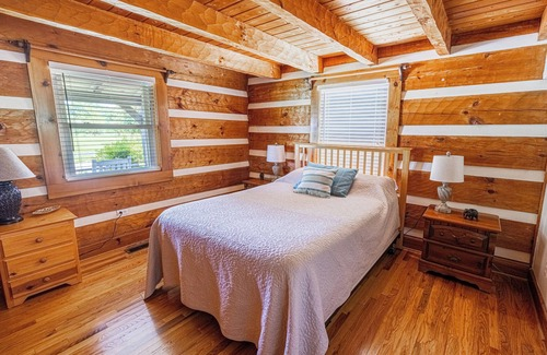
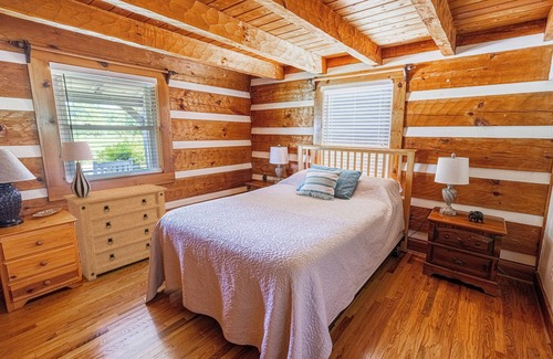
+ table lamp [60,140,95,198]
+ dresser [62,183,168,282]
